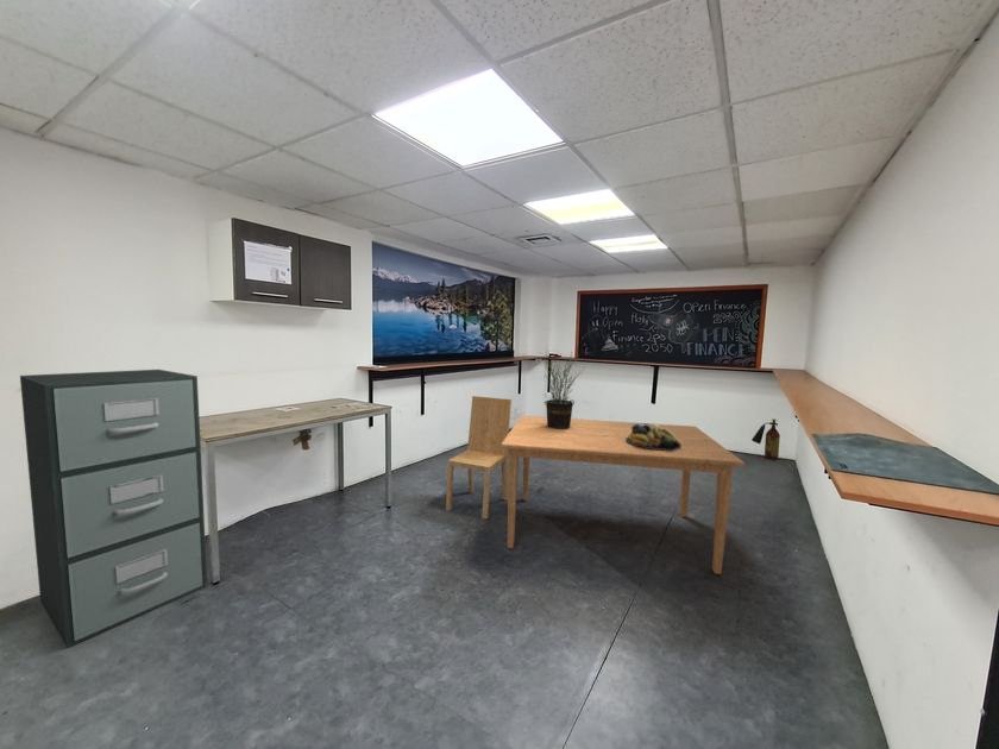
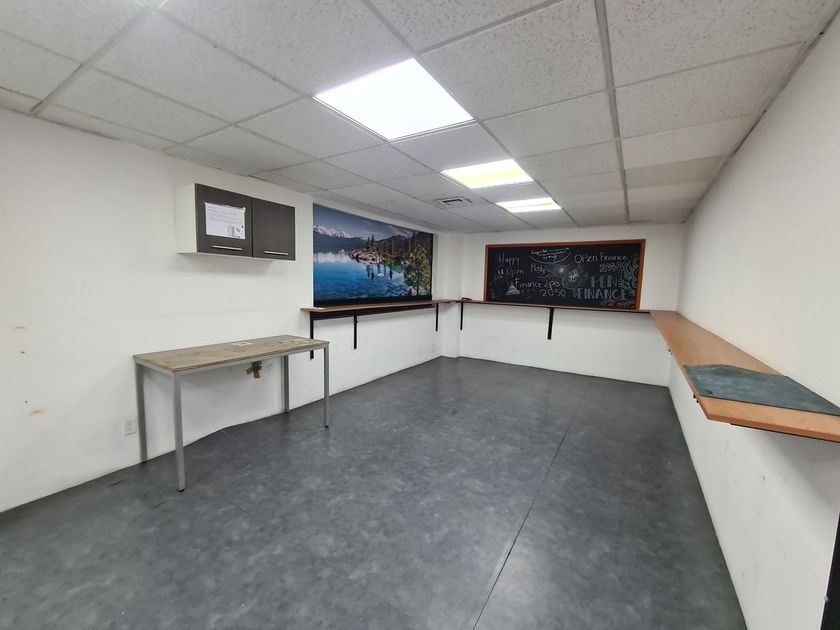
- fire extinguisher [750,417,781,460]
- fruit bowl [626,422,681,451]
- potted plant [538,351,588,429]
- dining chair [445,395,513,521]
- dining table [501,415,746,575]
- filing cabinet [19,369,208,649]
